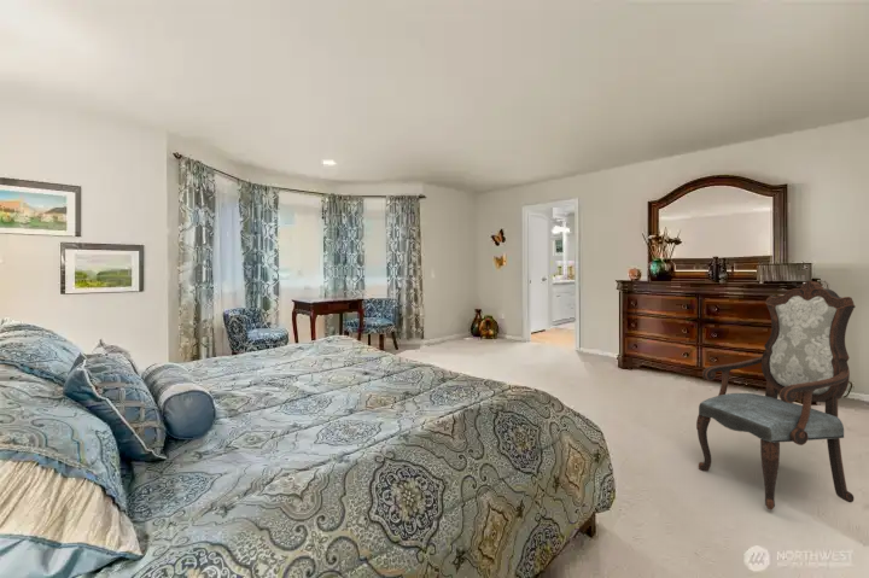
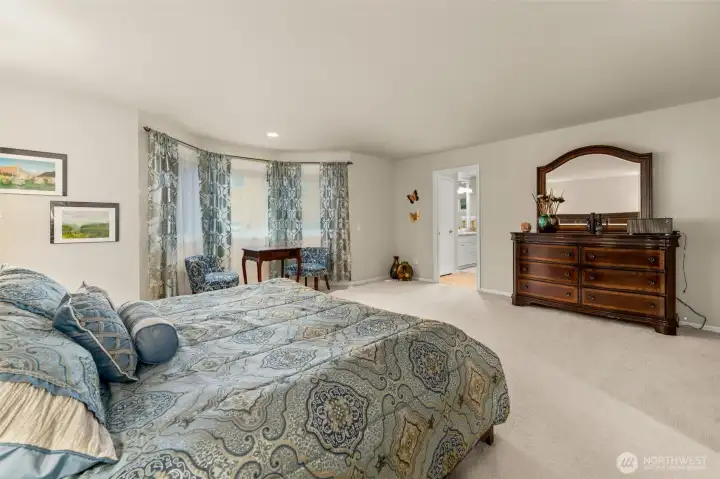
- armchair [695,280,857,510]
